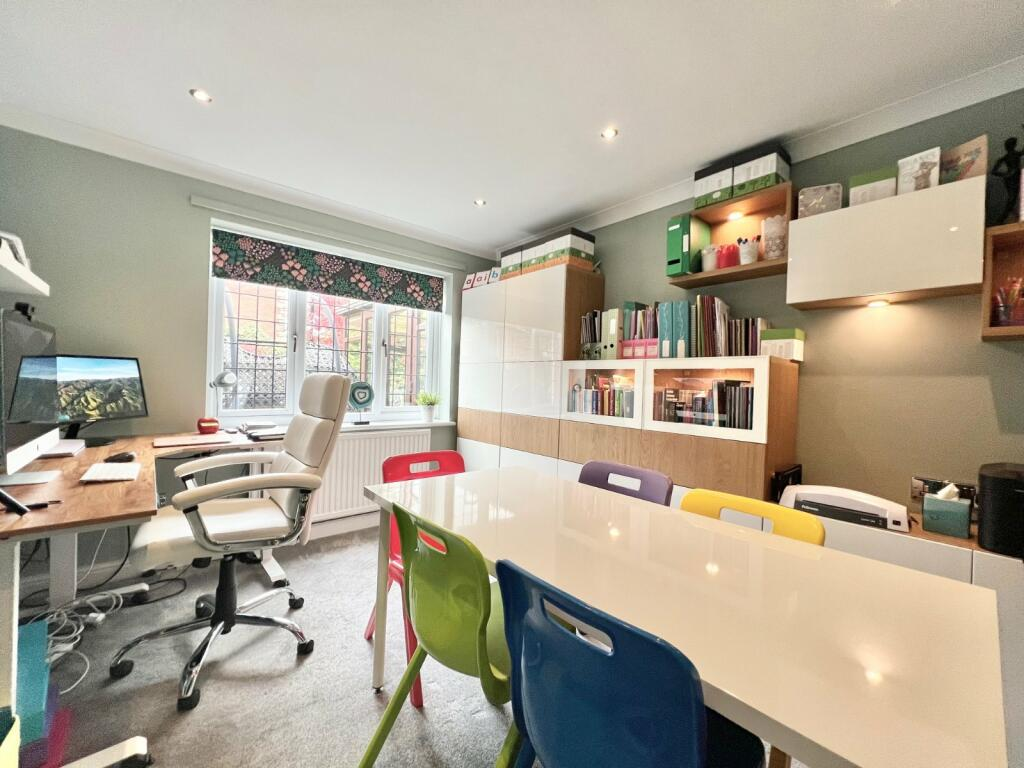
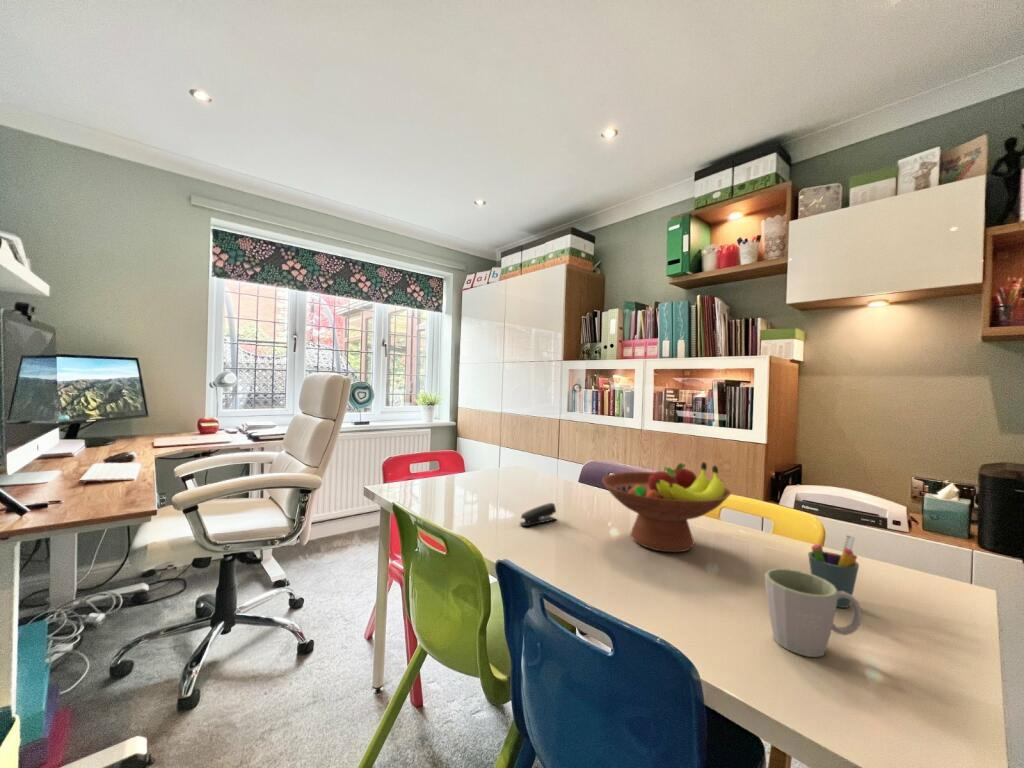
+ stapler [519,502,557,527]
+ fruit bowl [601,461,732,553]
+ pen holder [807,534,860,609]
+ mug [764,567,863,658]
